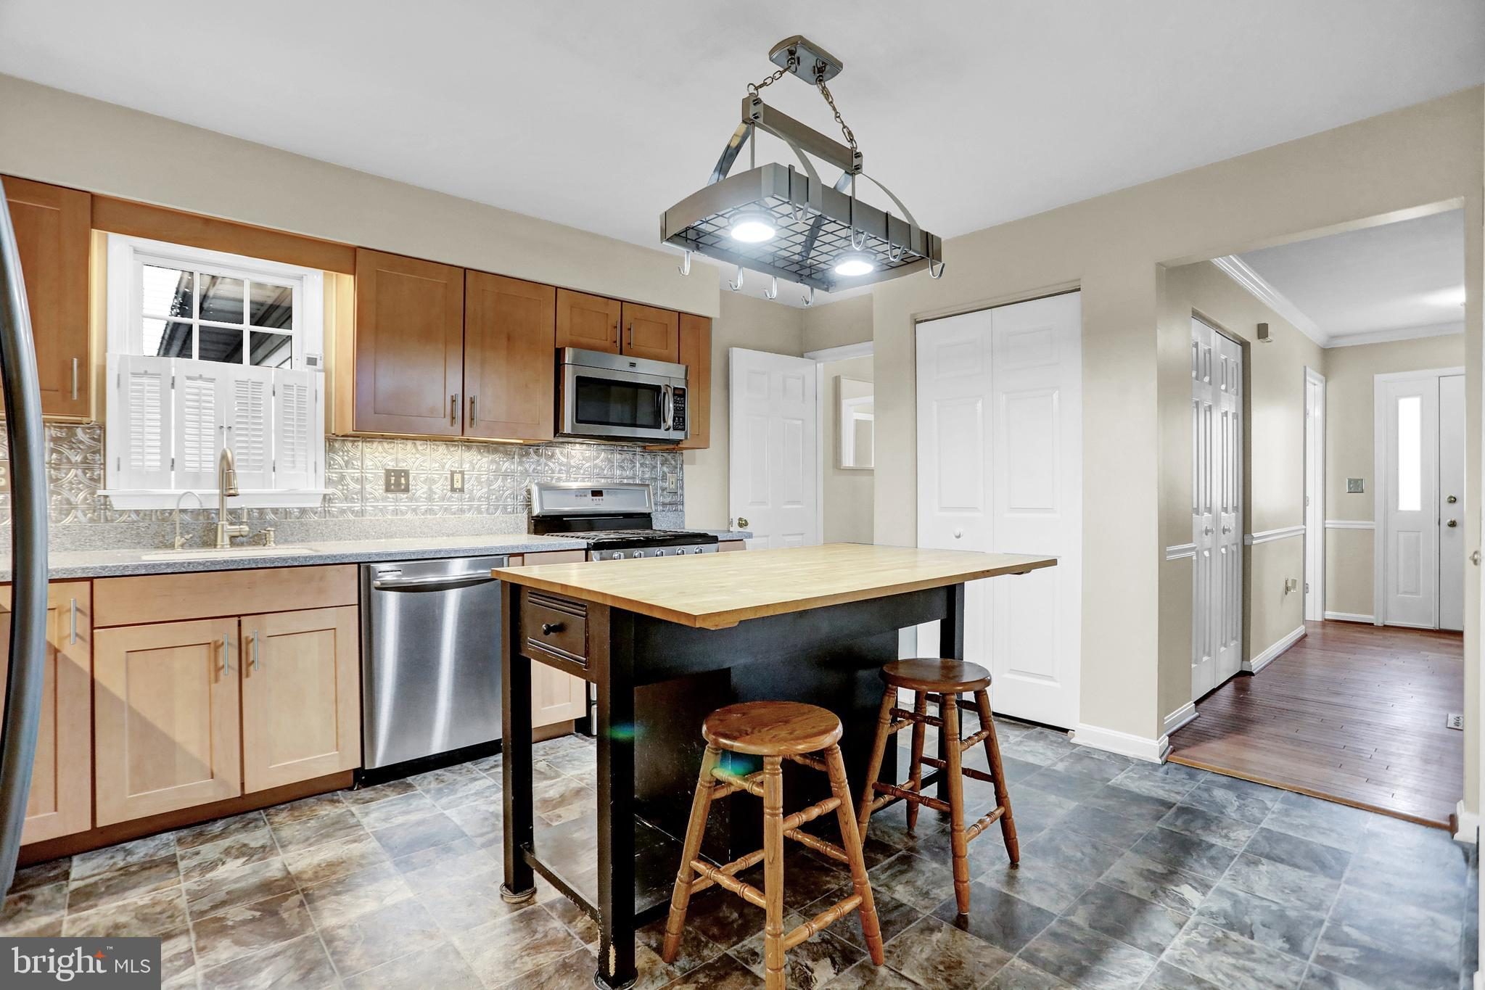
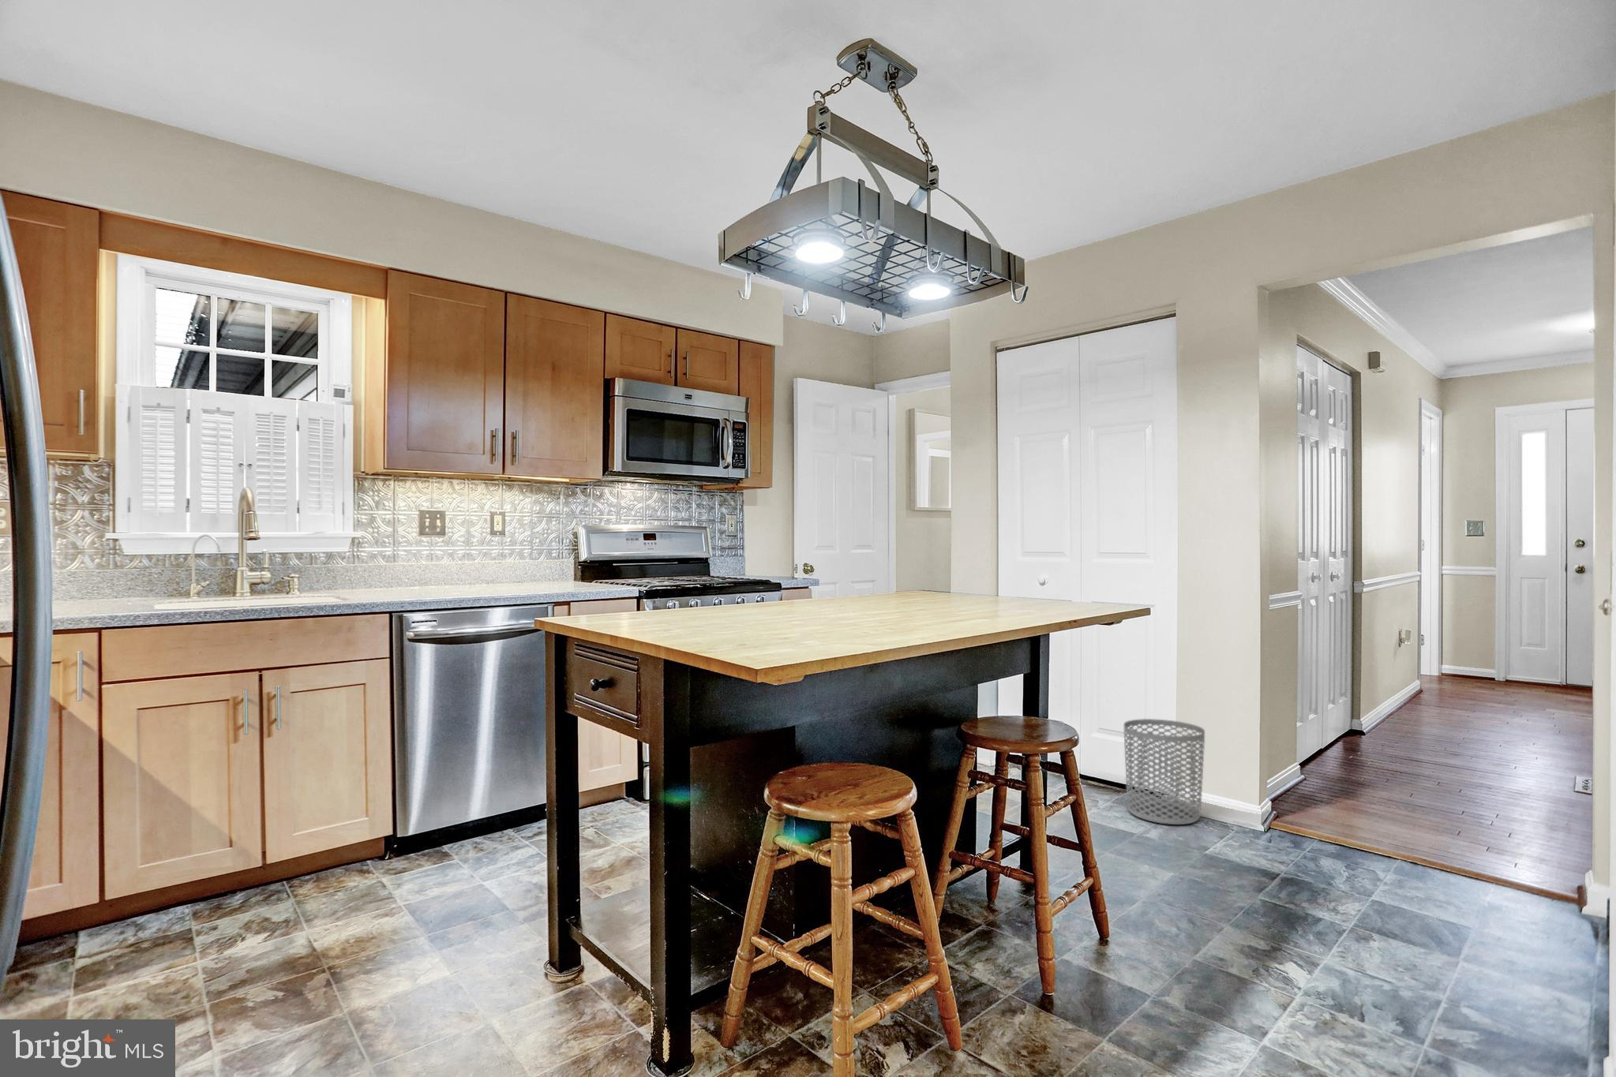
+ waste bin [1123,718,1206,826]
